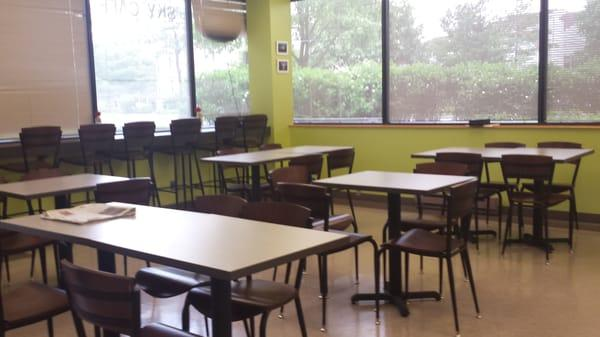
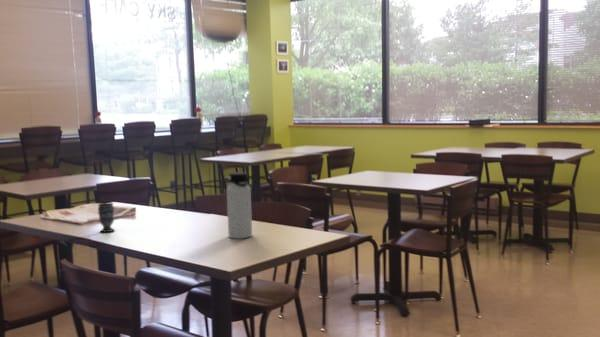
+ water bottle [226,171,253,240]
+ cup [97,202,116,233]
